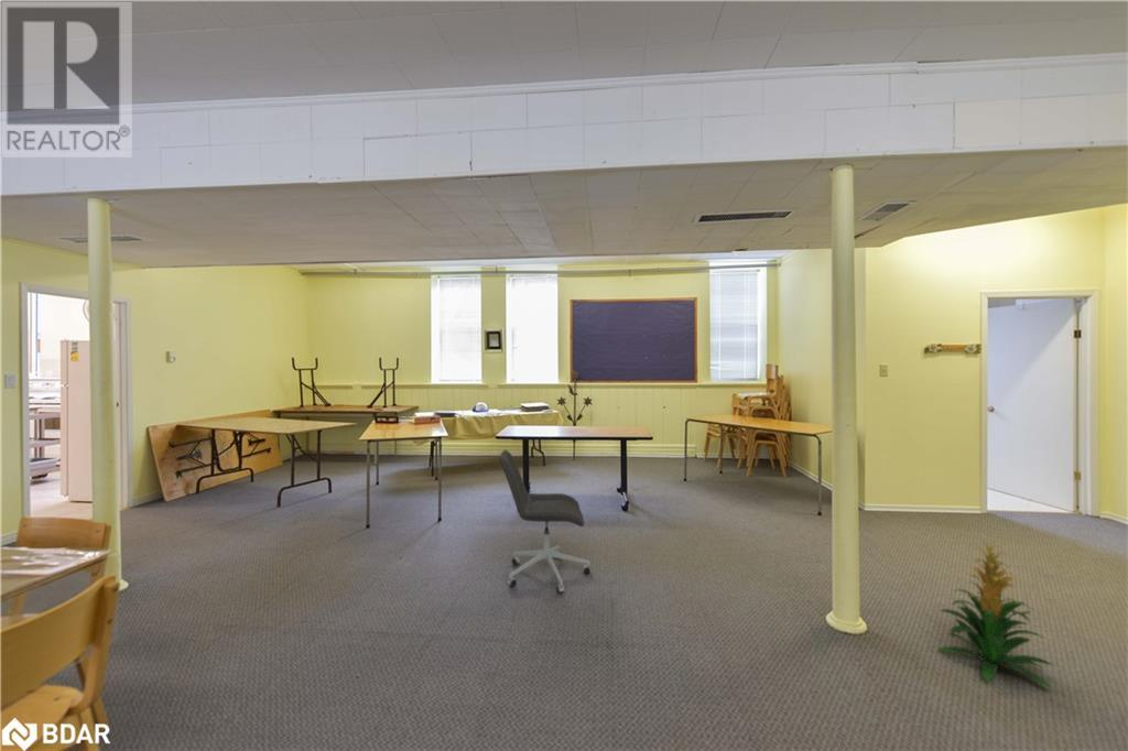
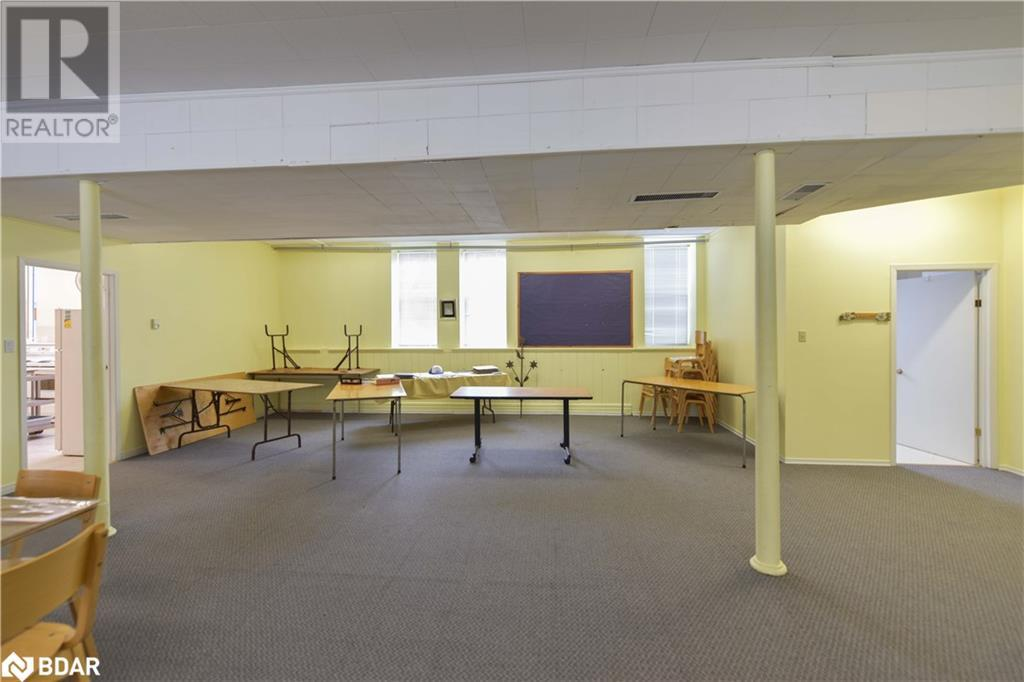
- office chair [498,448,592,595]
- indoor plant [937,541,1054,690]
